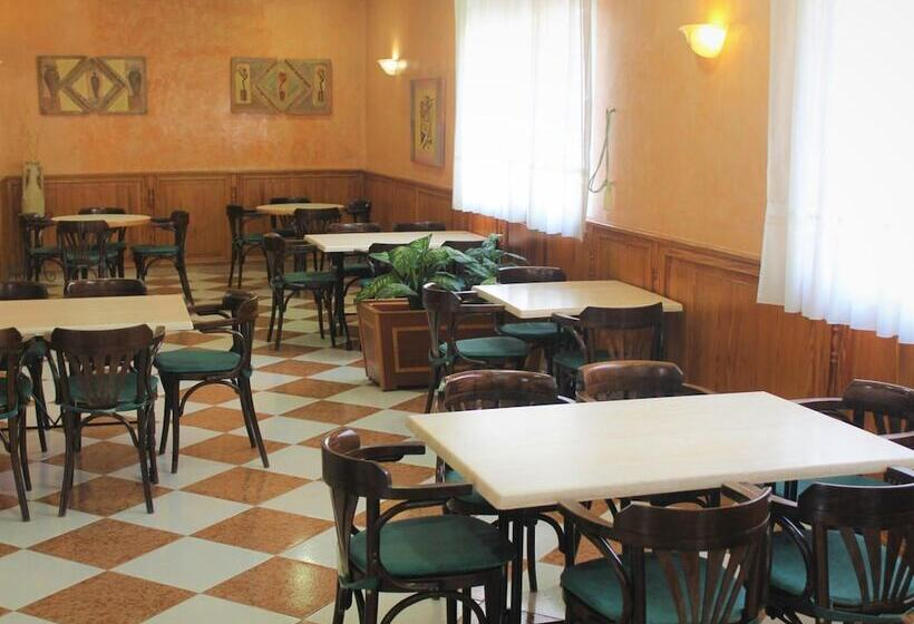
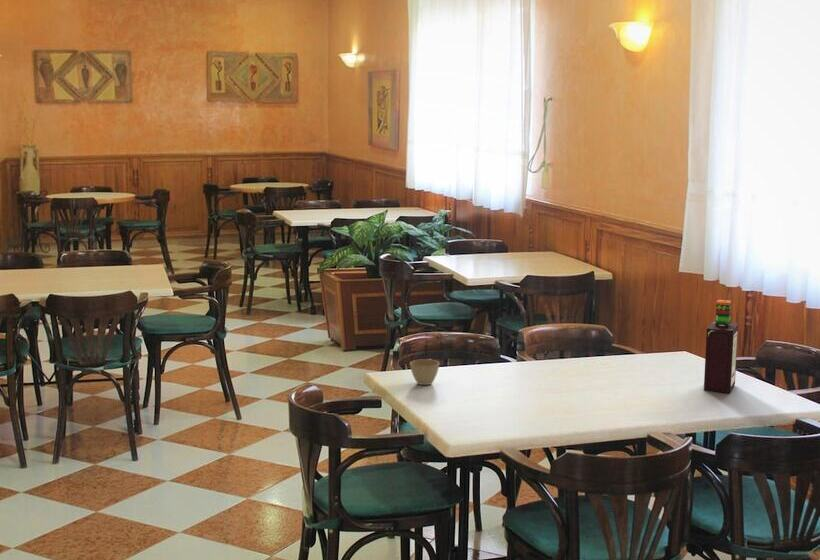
+ flower pot [409,358,440,386]
+ bottle [703,299,739,394]
